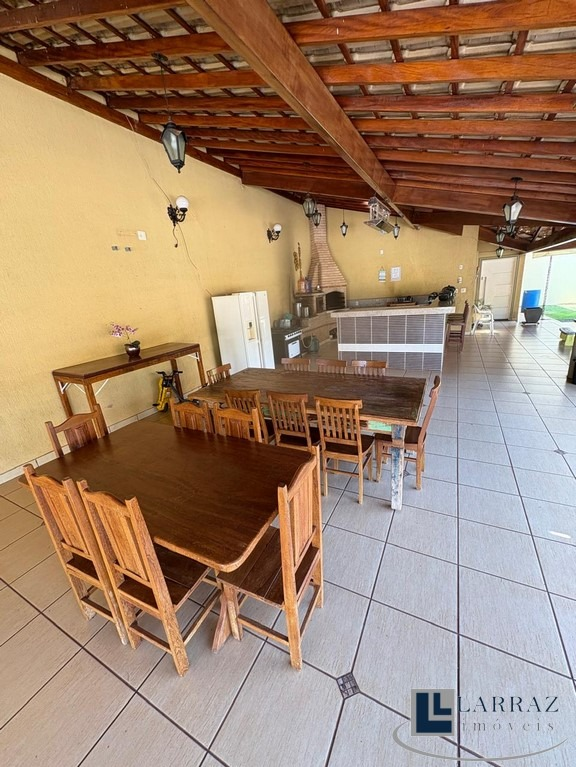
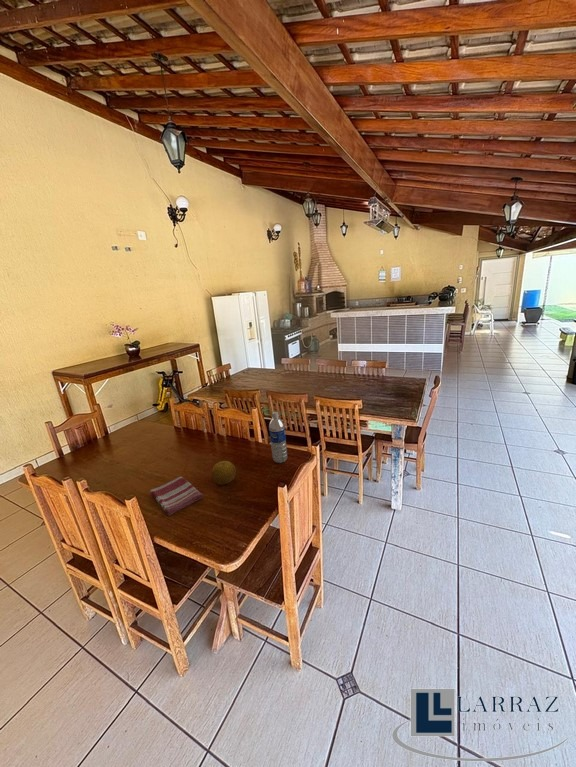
+ dish towel [149,475,204,517]
+ water bottle [268,411,288,464]
+ fruit [211,460,237,485]
